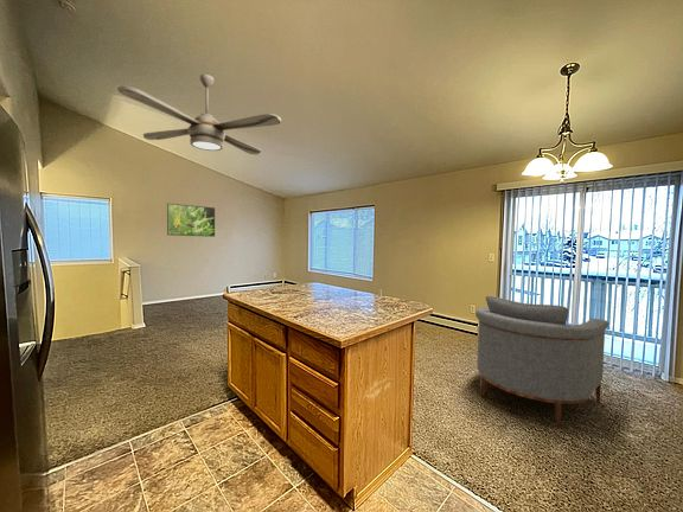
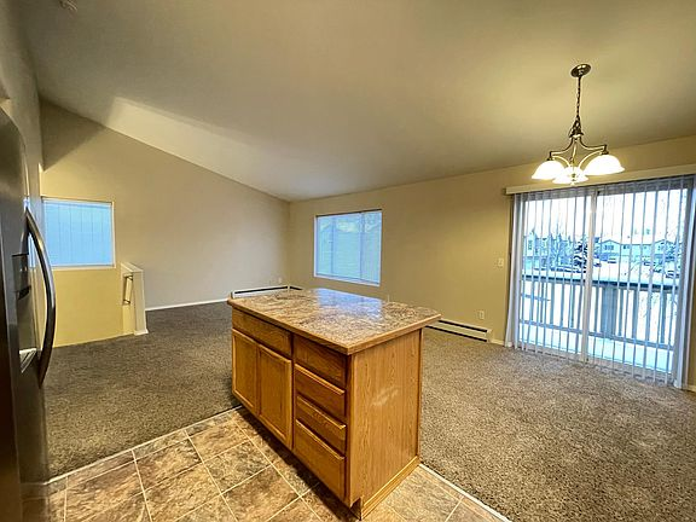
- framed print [166,203,216,238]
- ceiling fan [116,73,282,155]
- armchair [474,295,609,428]
